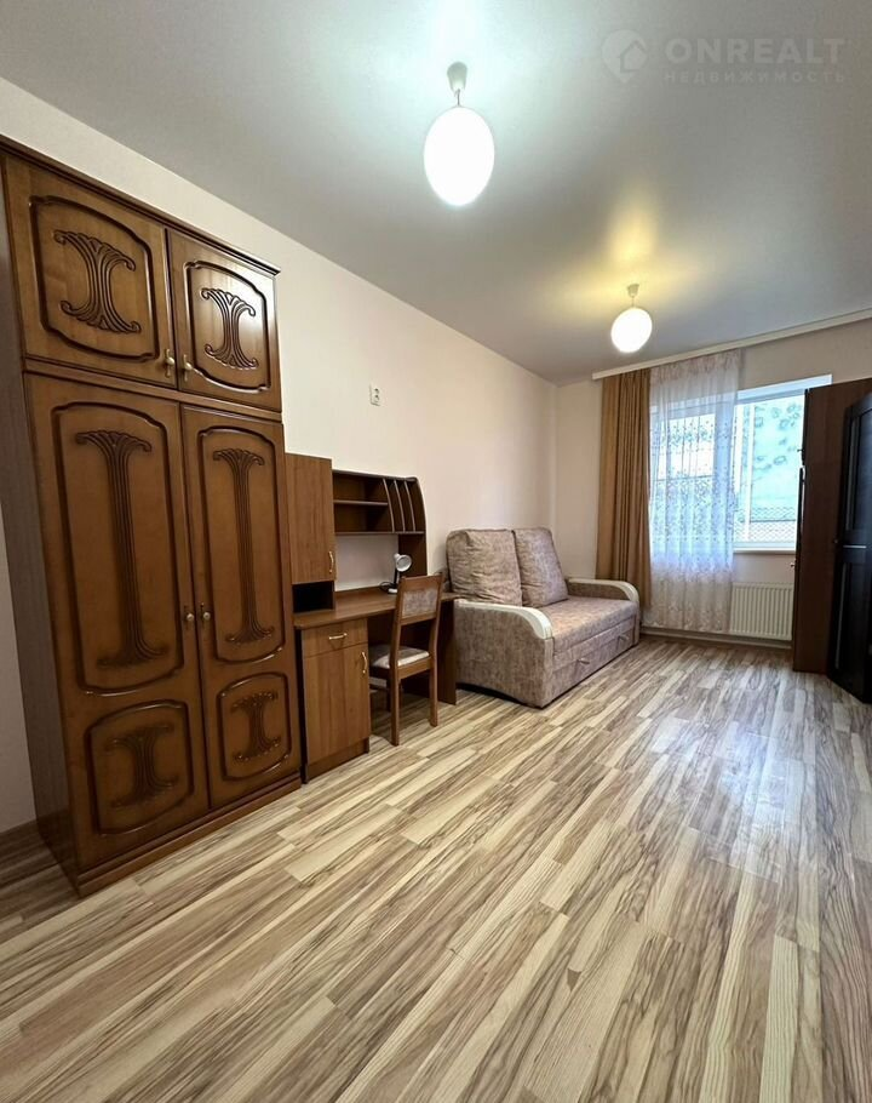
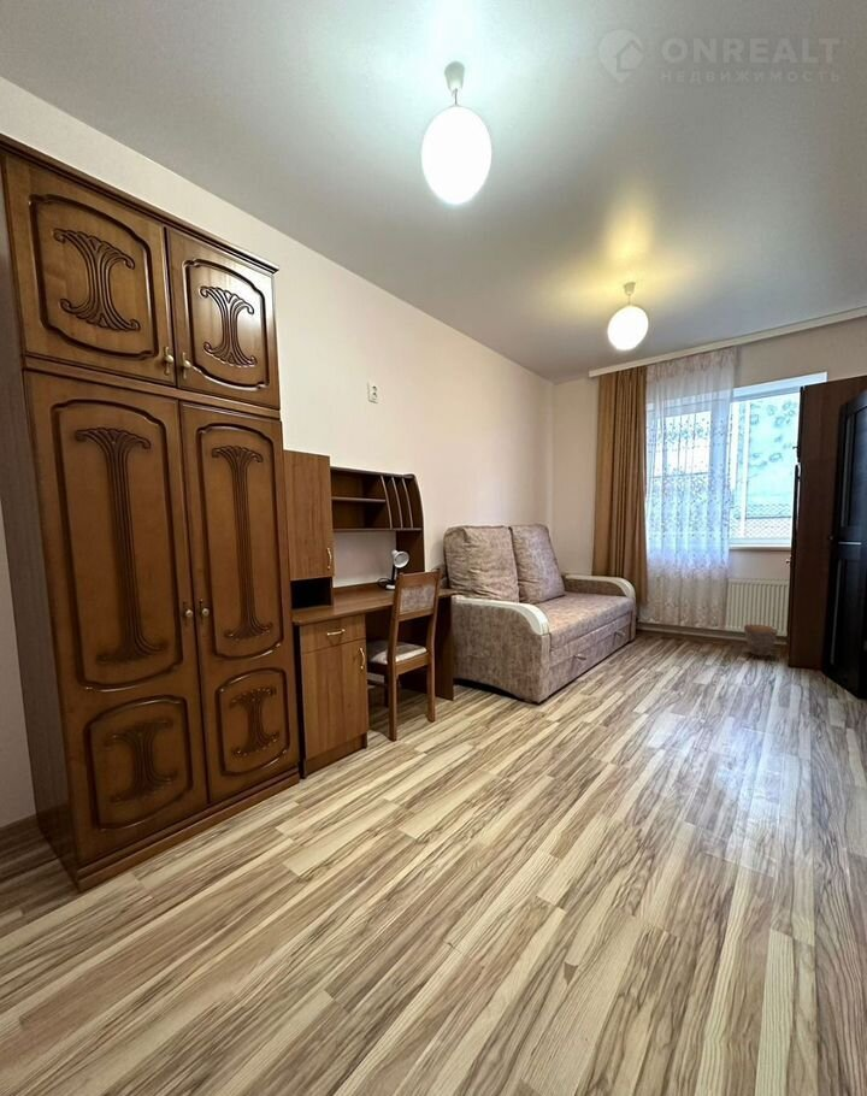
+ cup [743,624,779,658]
